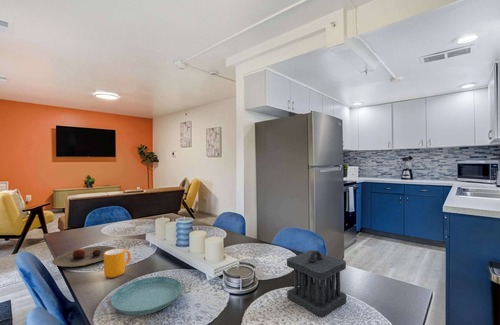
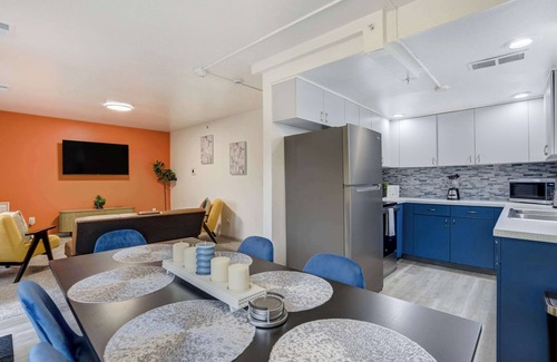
- saucer [110,276,183,316]
- utensil holder [286,249,347,319]
- plate [51,245,117,268]
- mug [103,248,131,279]
